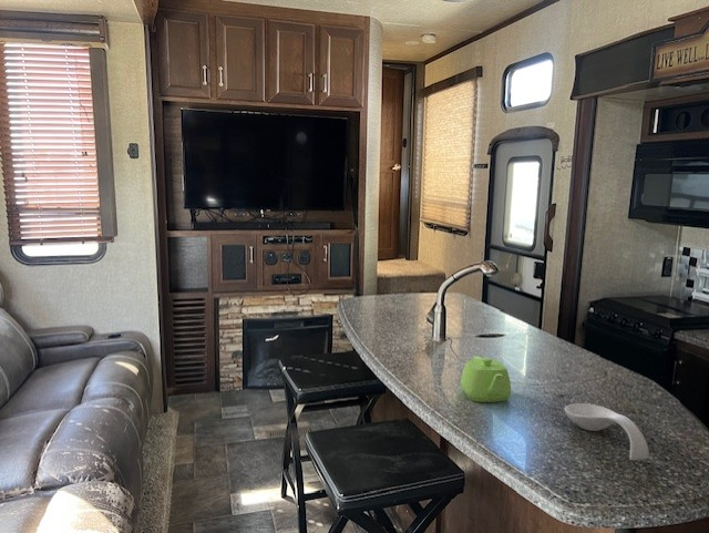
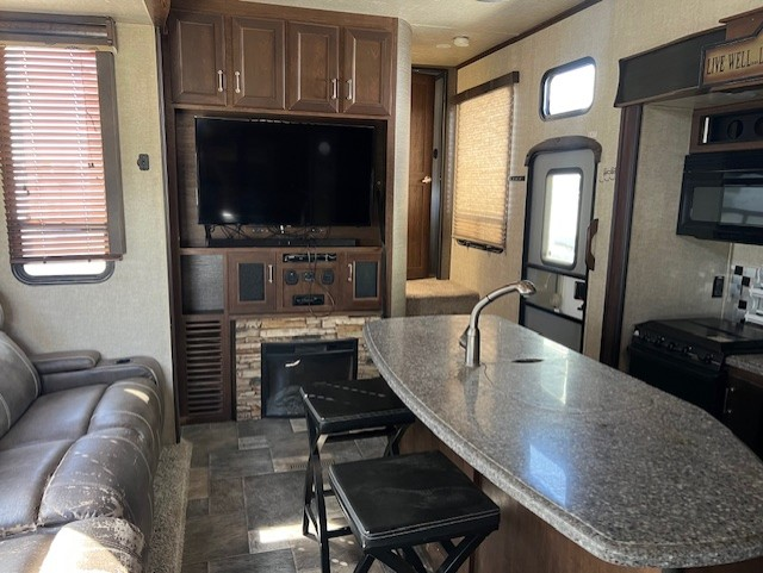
- spoon rest [564,402,650,461]
- teapot [460,356,512,403]
